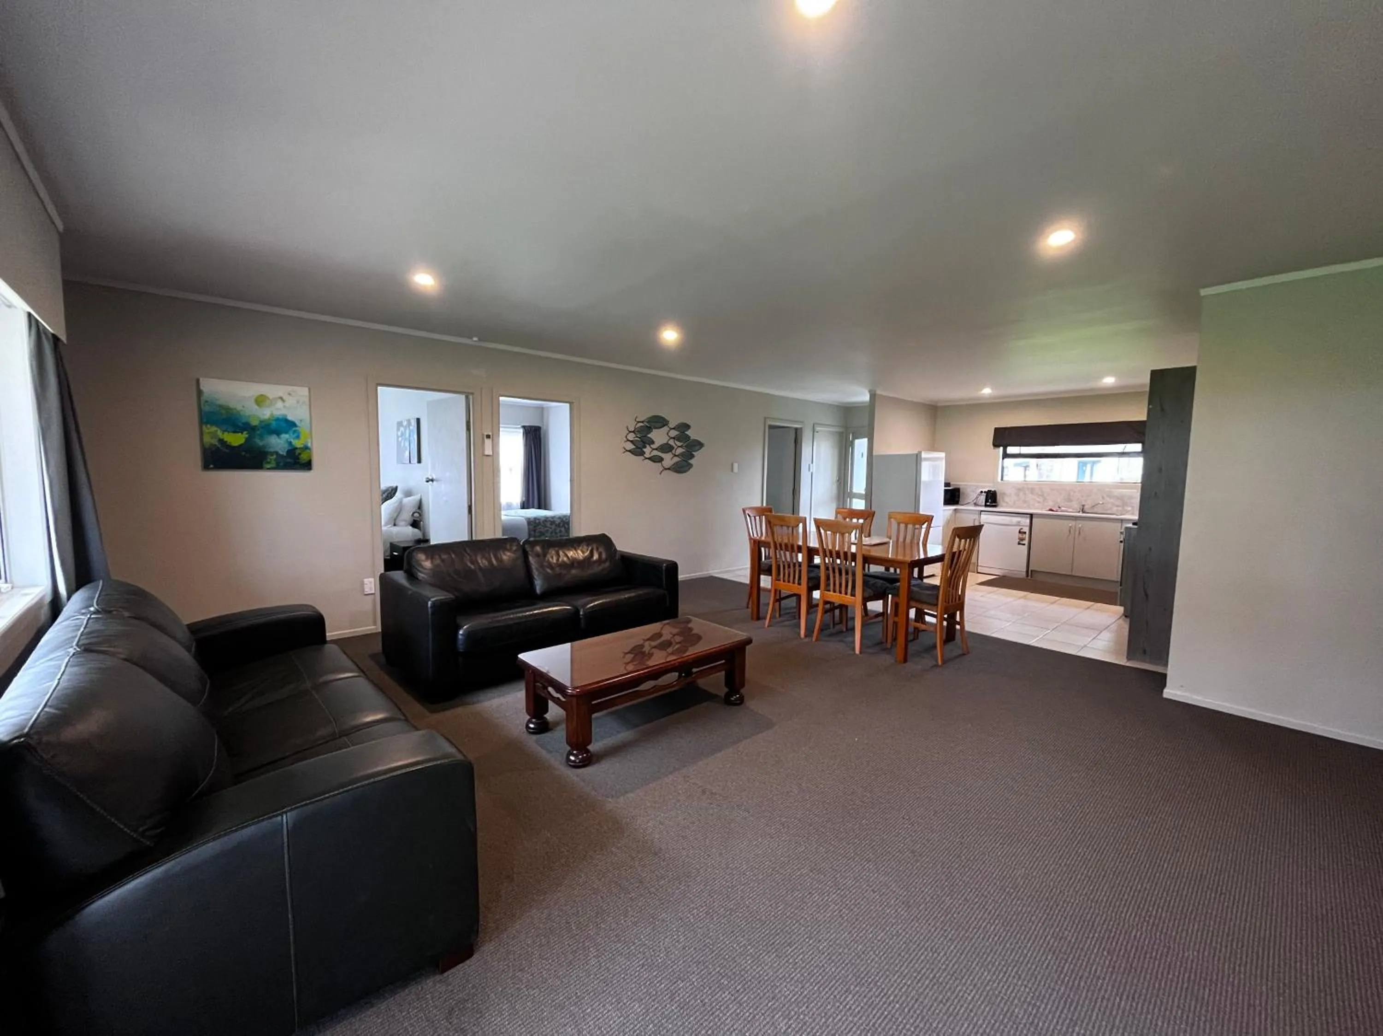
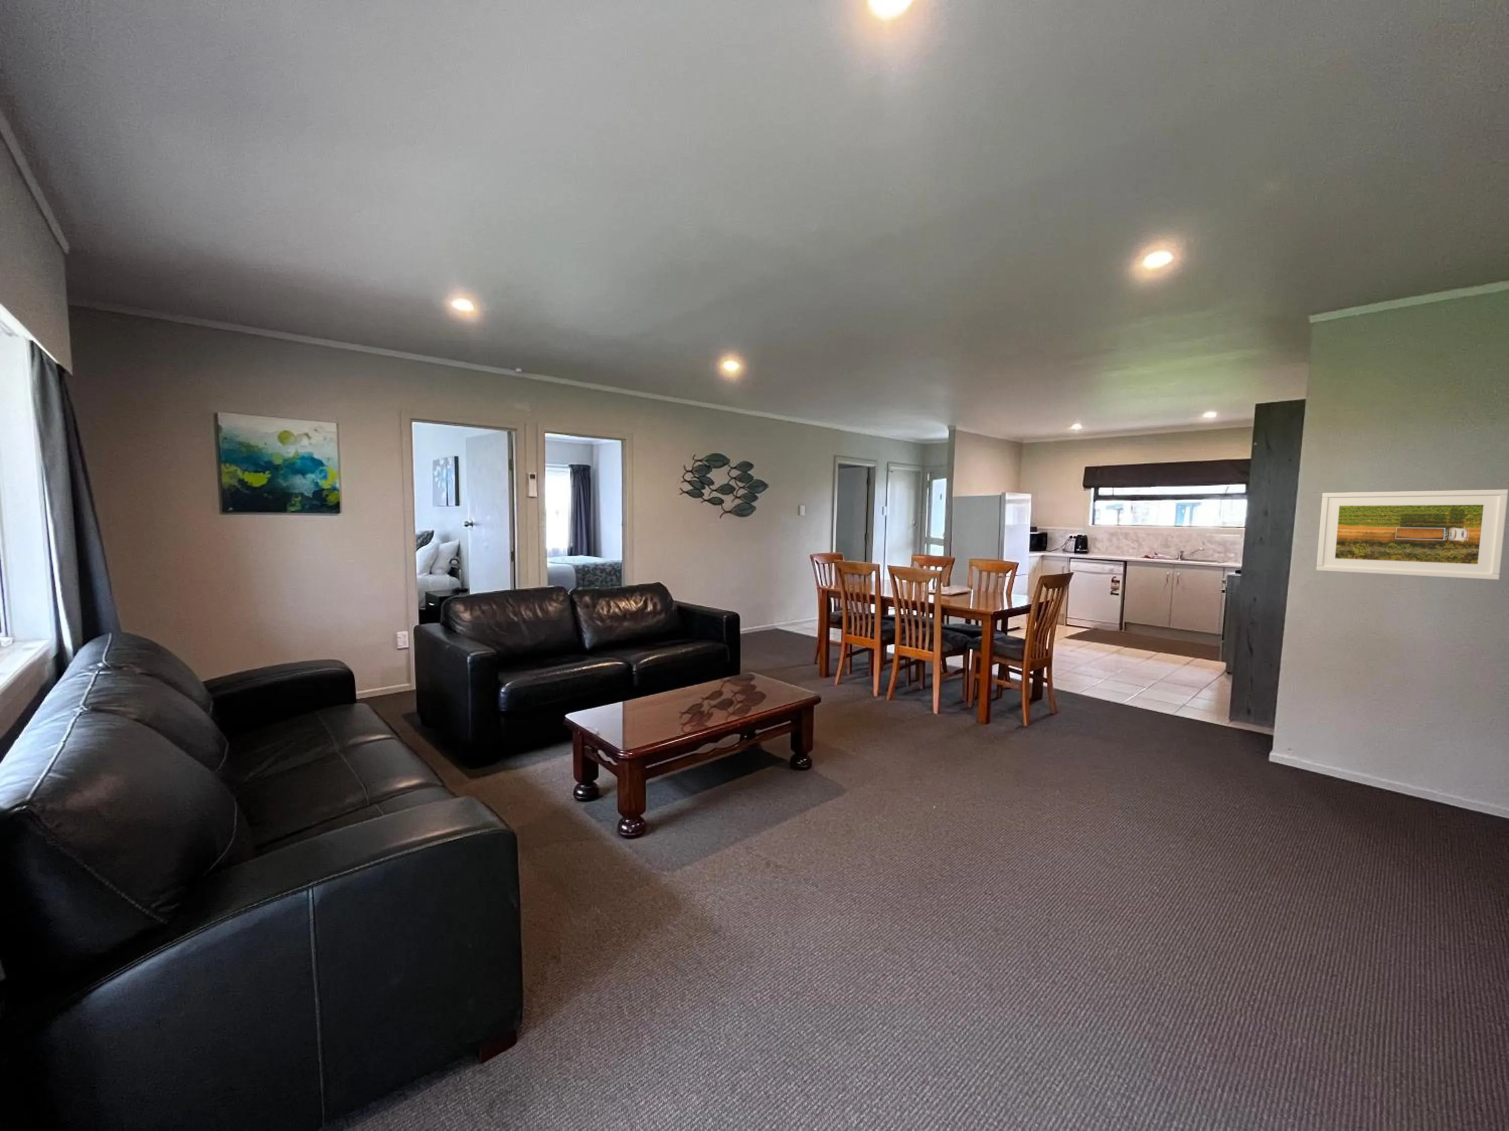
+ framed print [1315,489,1509,581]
